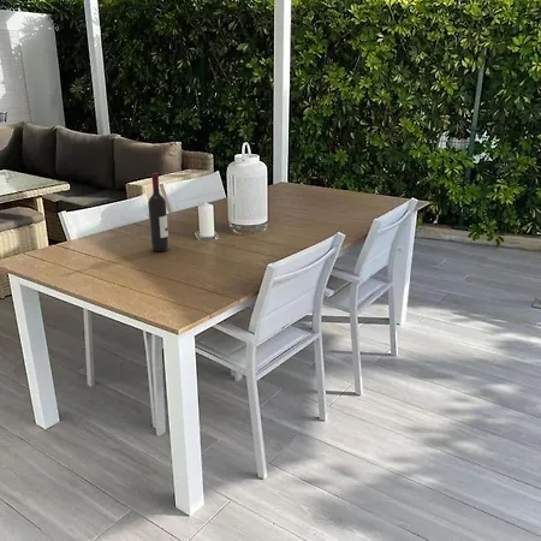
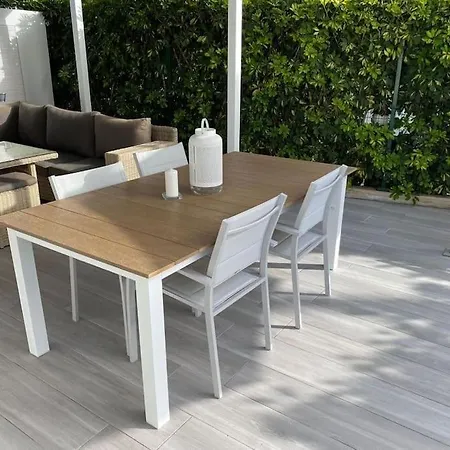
- wine bottle [147,172,170,252]
